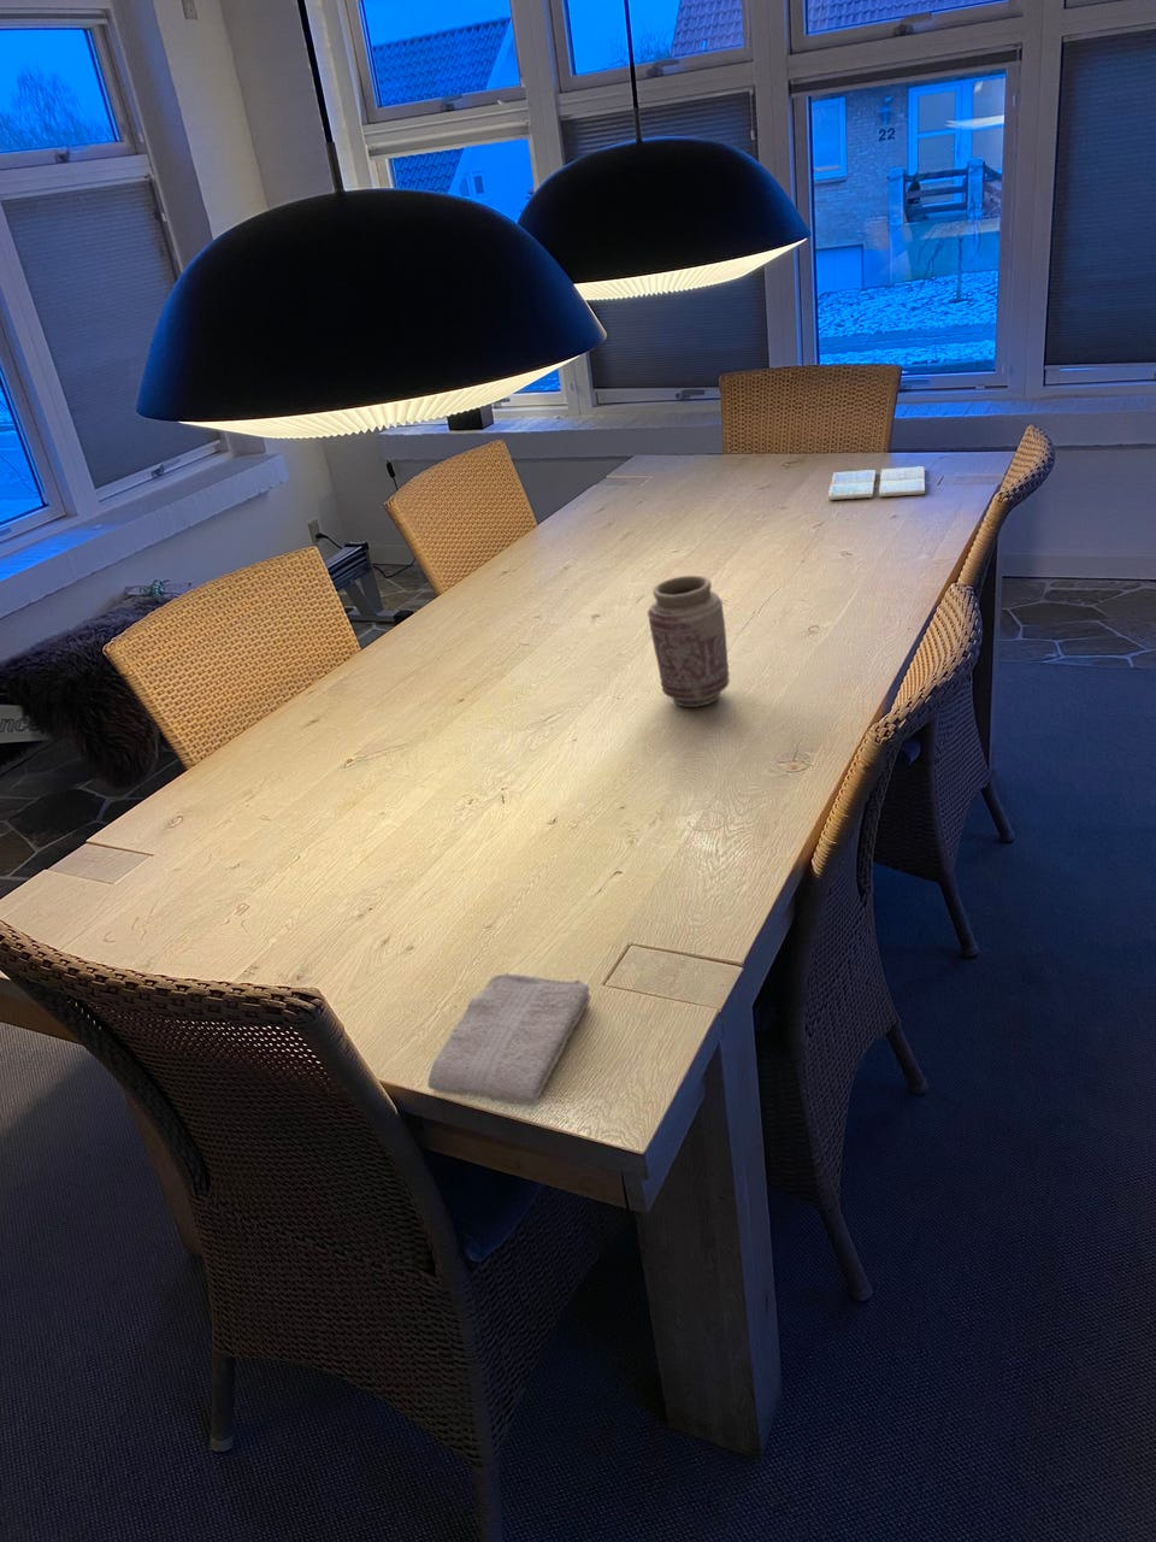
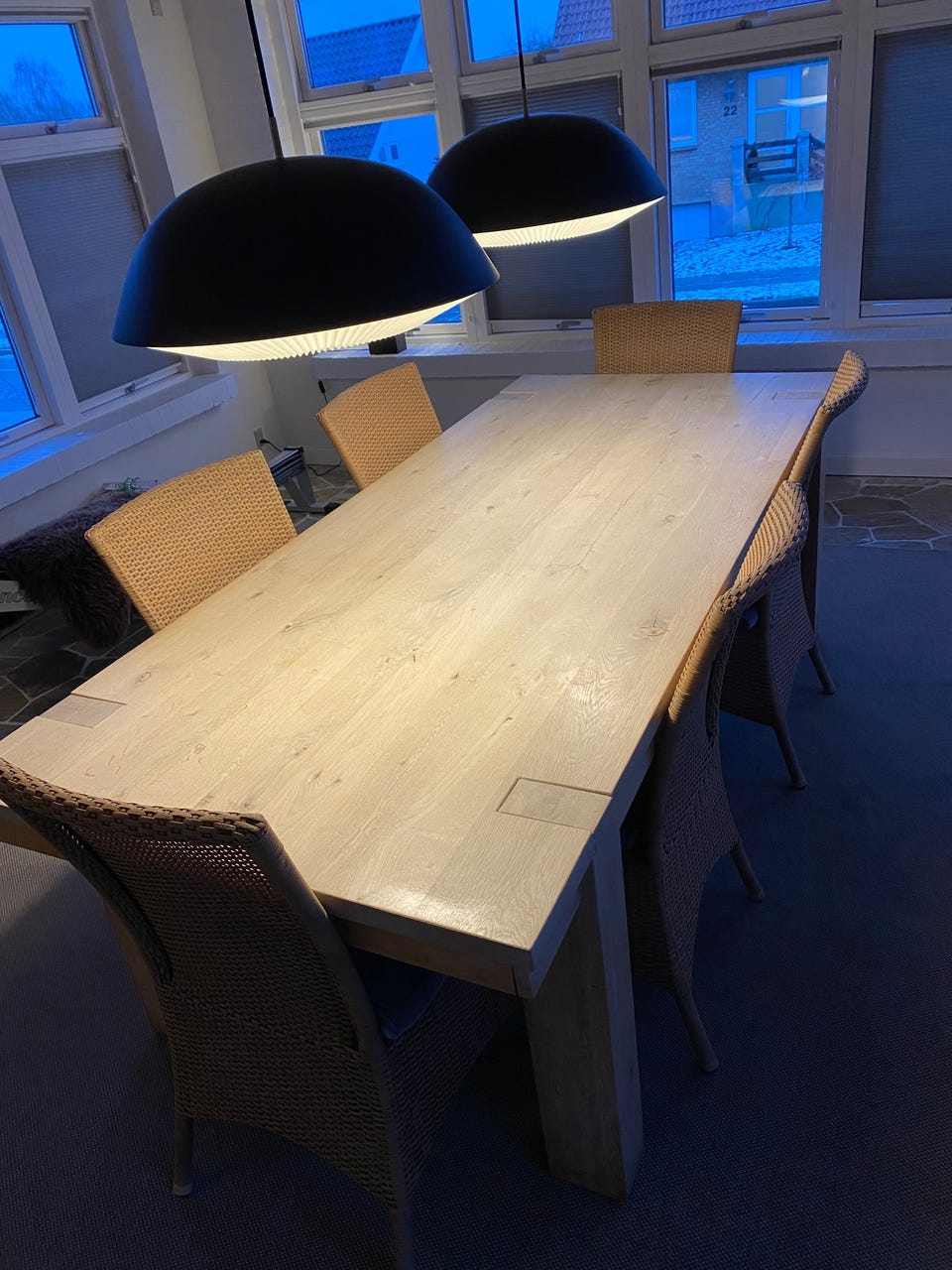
- drink coaster [827,465,926,501]
- vase [647,574,731,708]
- washcloth [427,973,591,1106]
